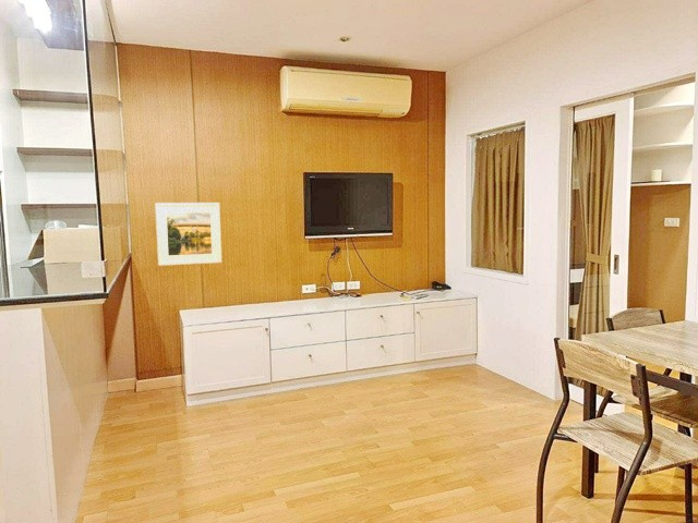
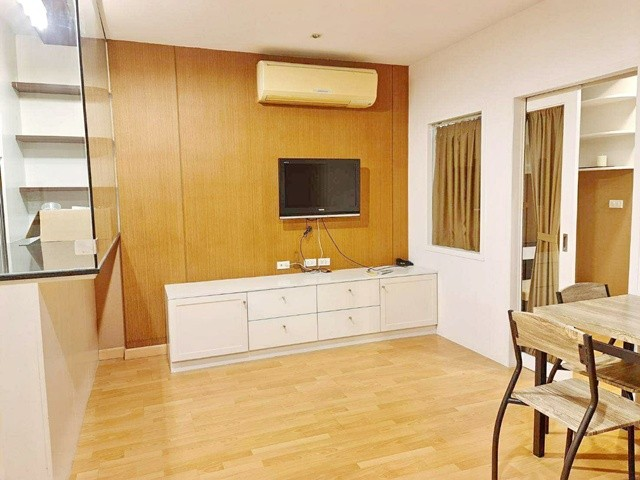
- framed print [155,202,222,267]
